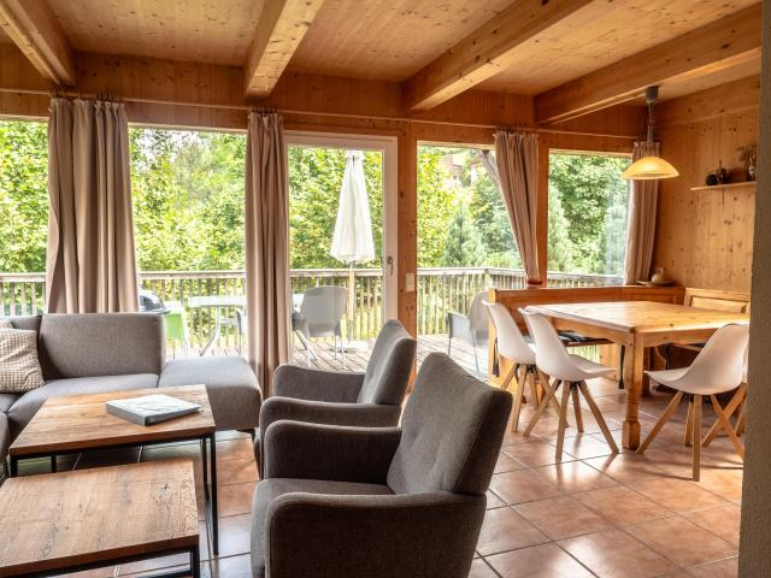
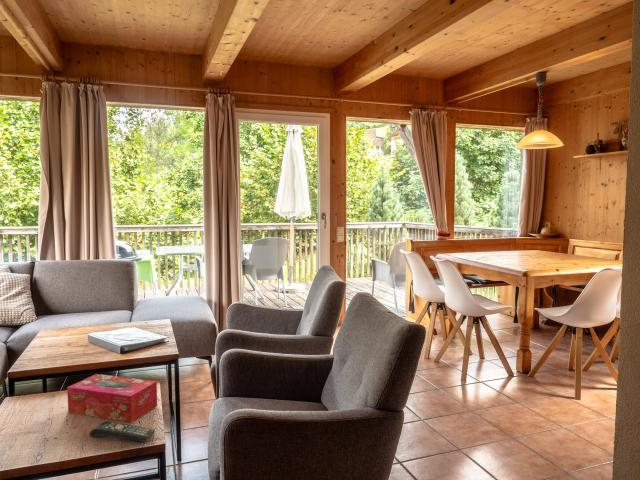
+ remote control [89,420,156,443]
+ tissue box [66,373,158,423]
